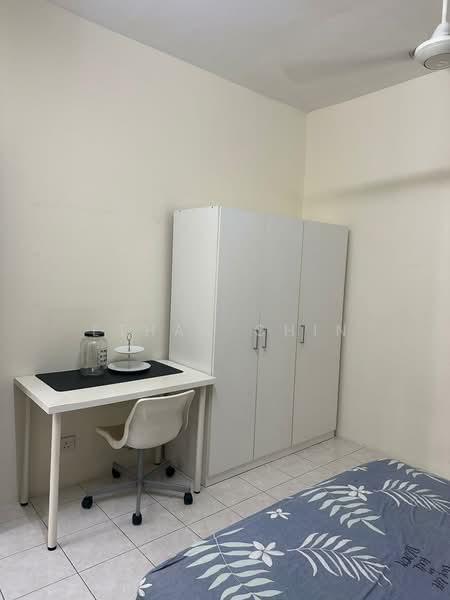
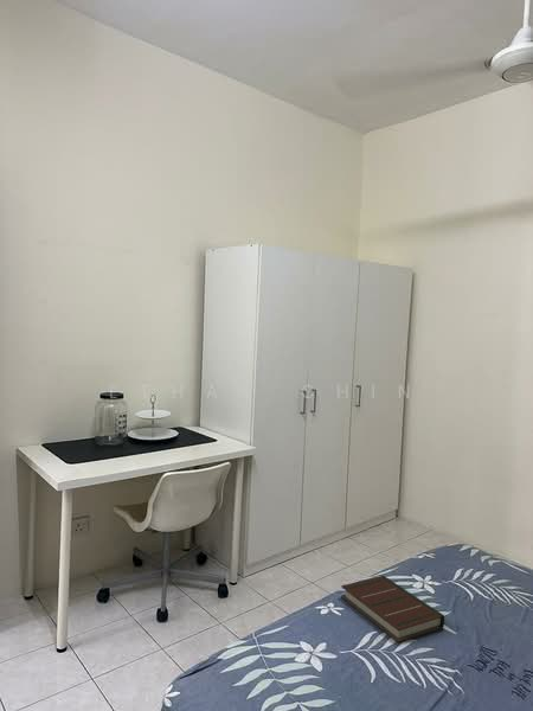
+ book [340,575,445,643]
